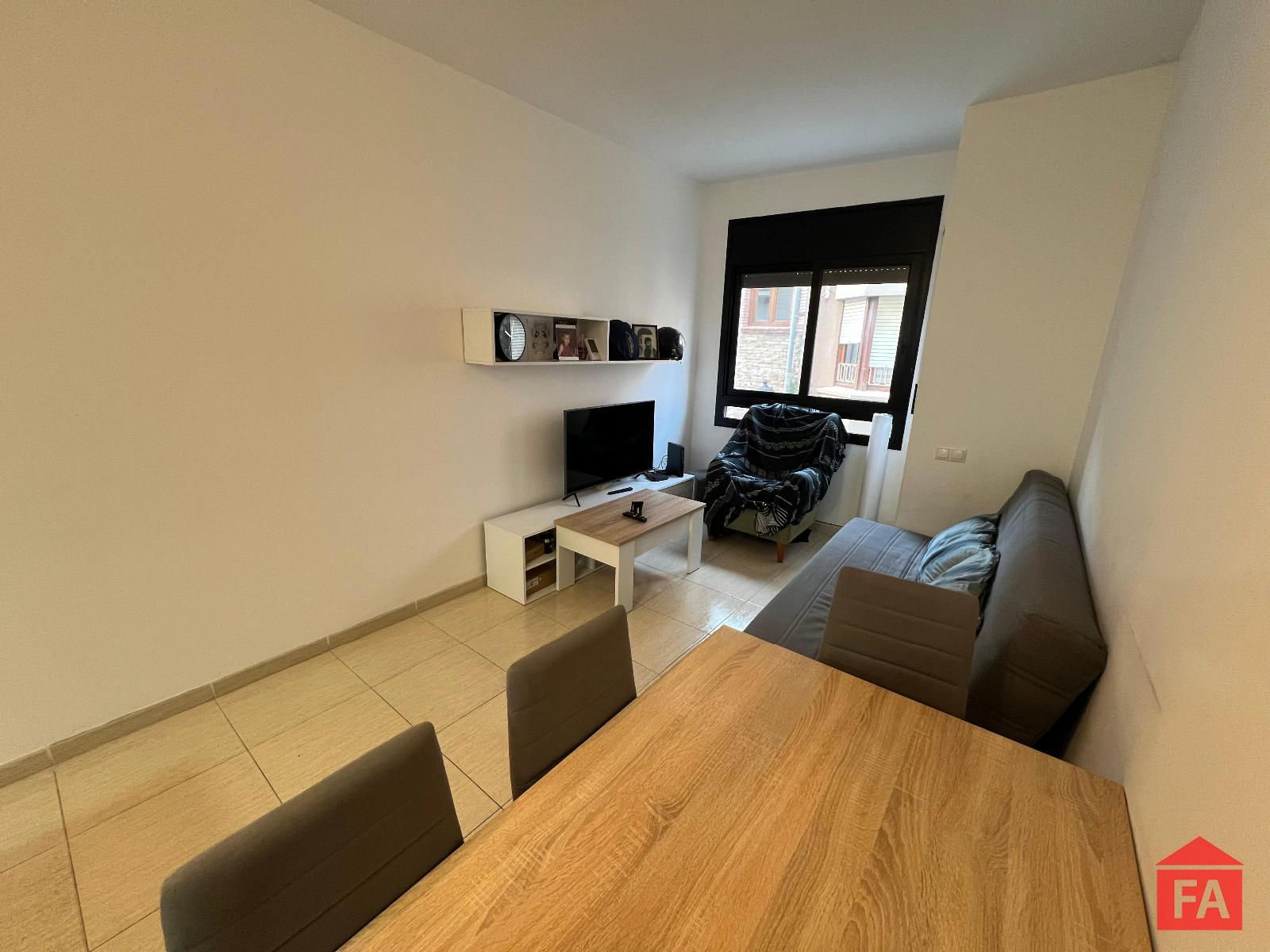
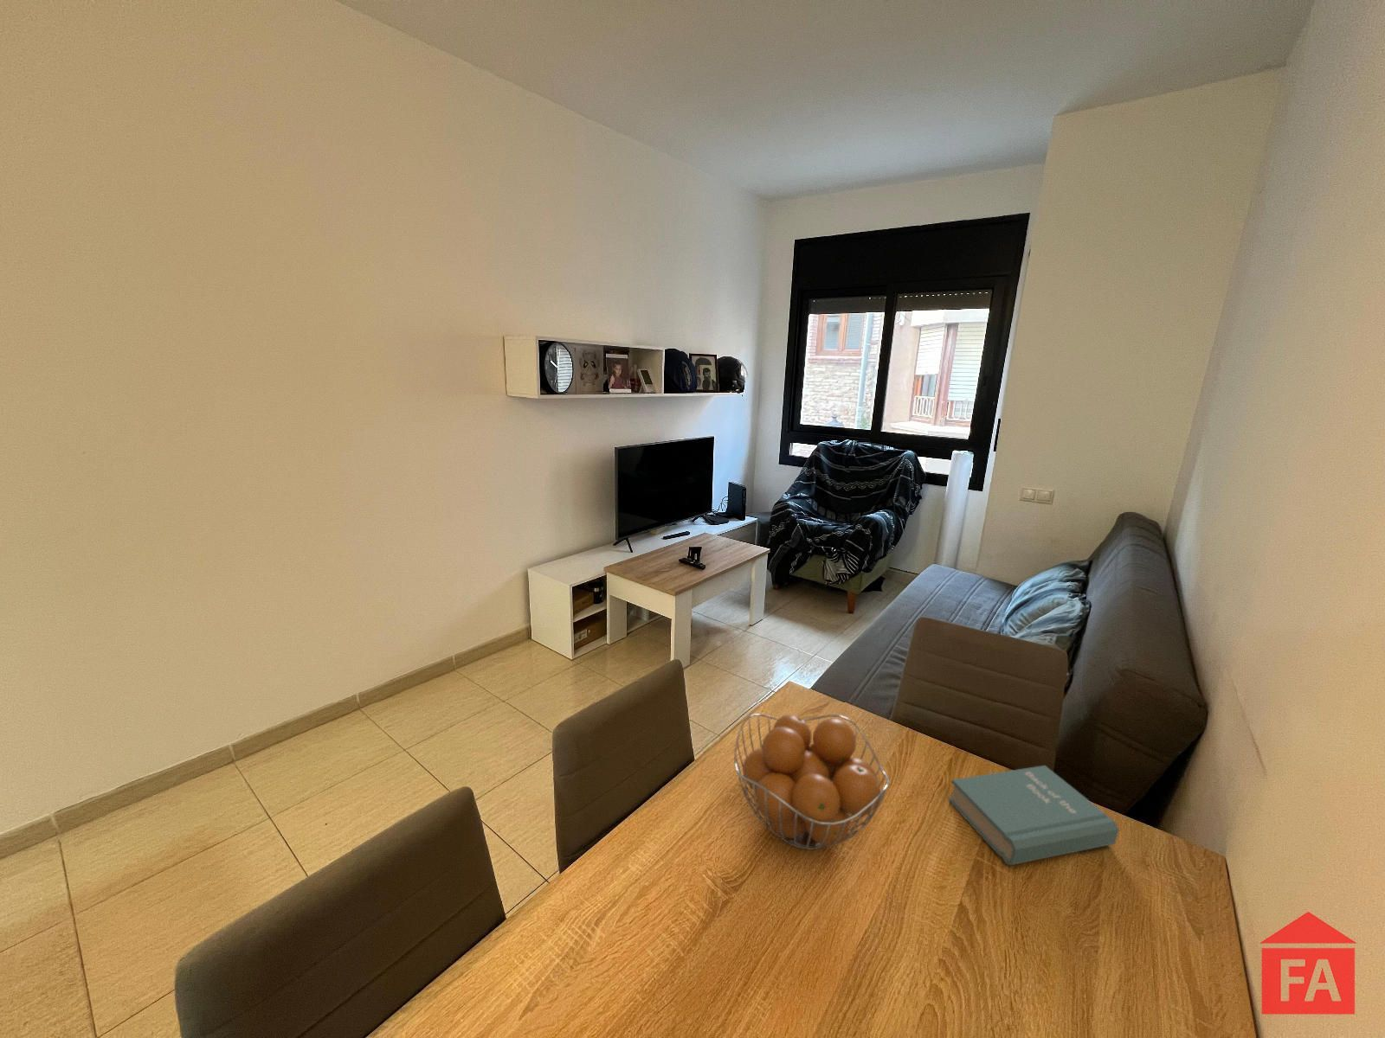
+ book [948,764,1120,866]
+ fruit basket [734,713,891,852]
